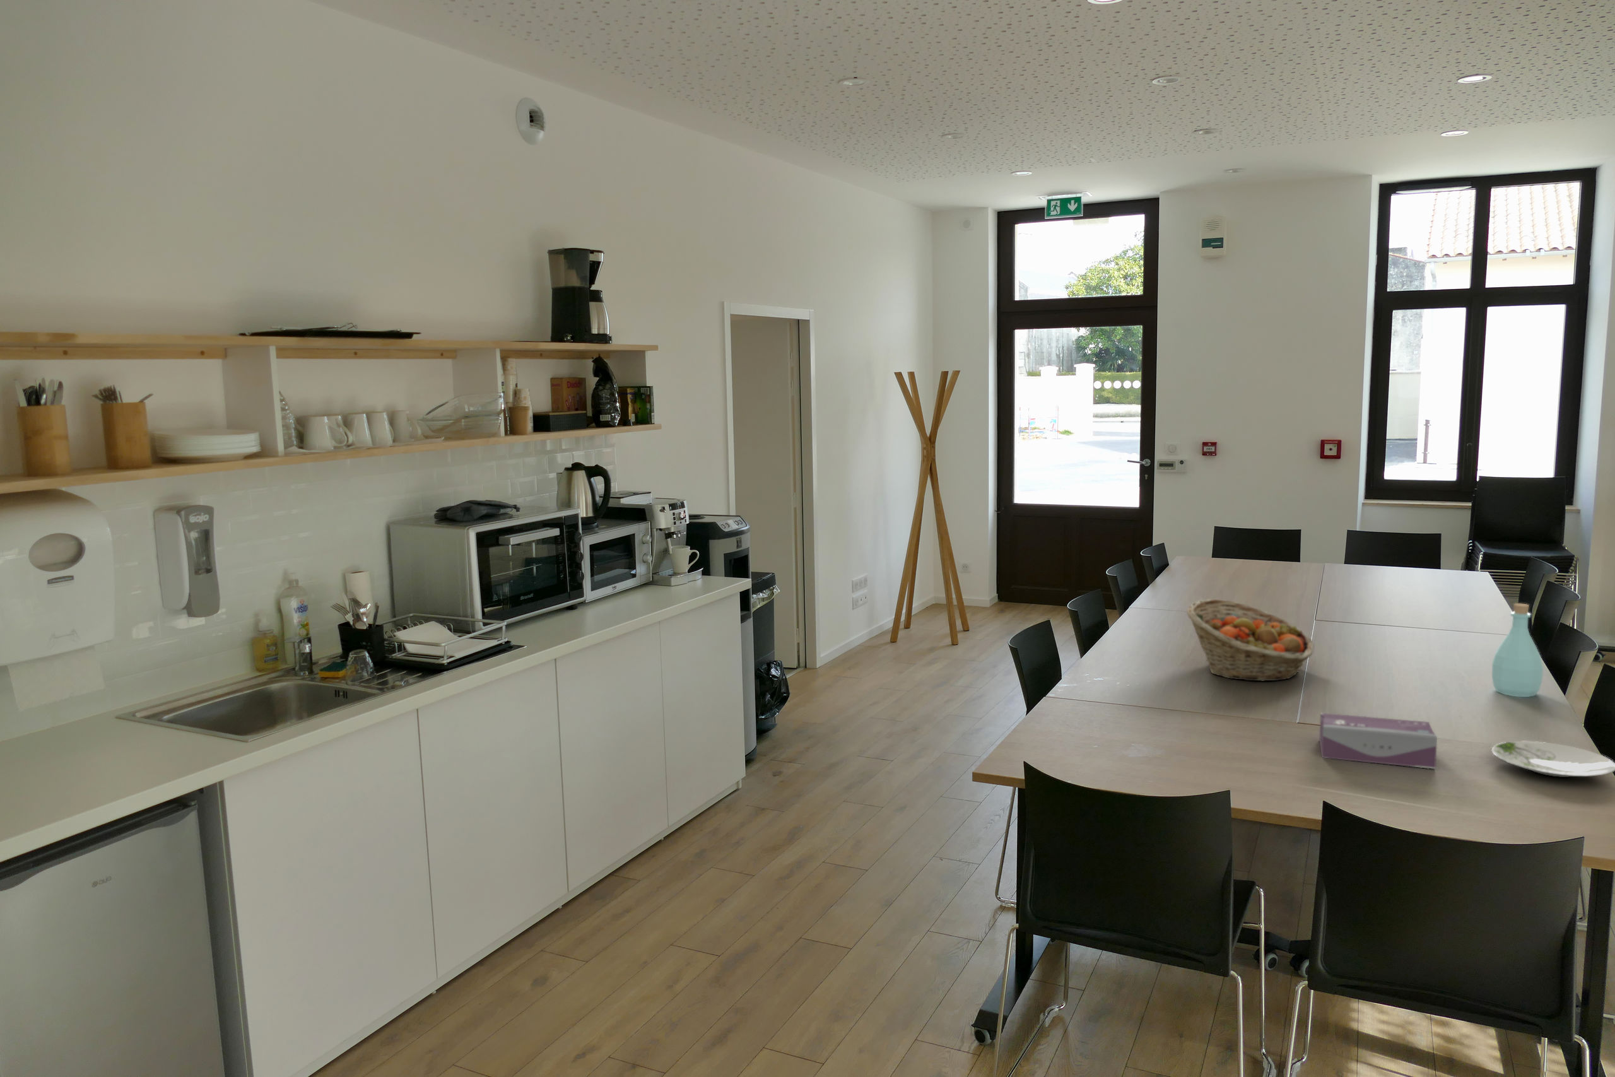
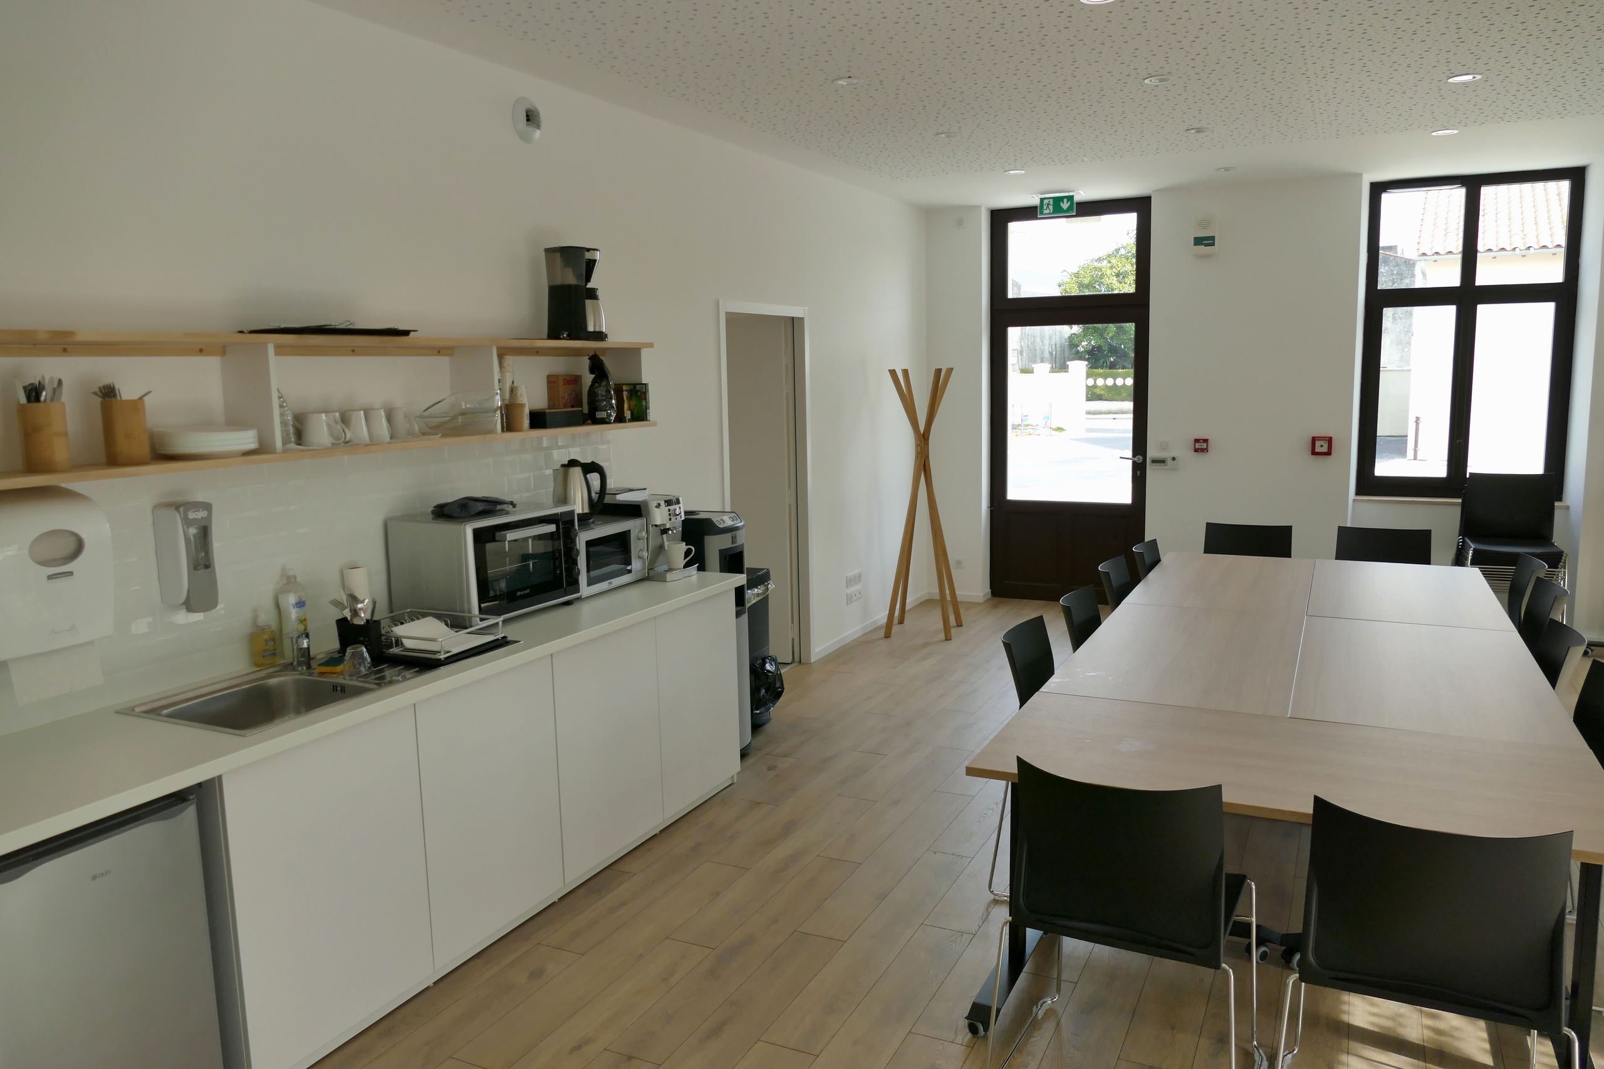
- bottle [1491,602,1544,698]
- plate [1491,740,1615,778]
- tissue box [1318,713,1437,769]
- fruit basket [1186,599,1315,682]
